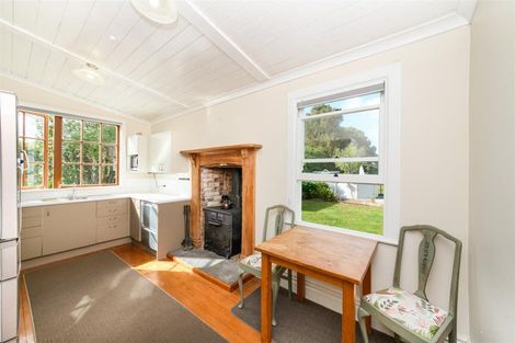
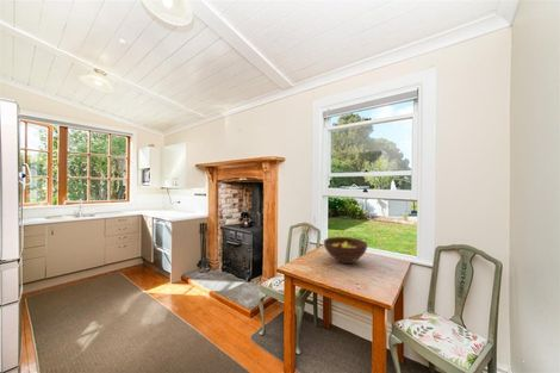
+ fruit bowl [323,236,368,265]
